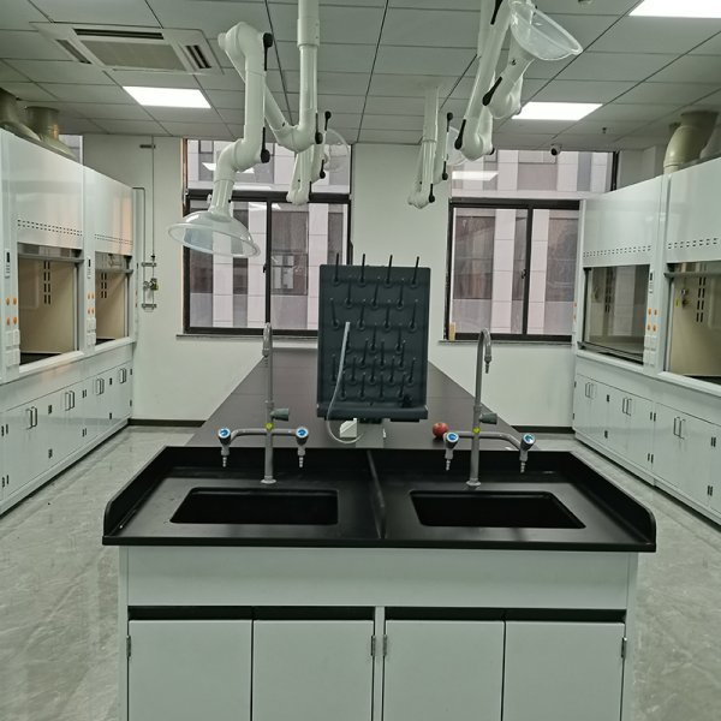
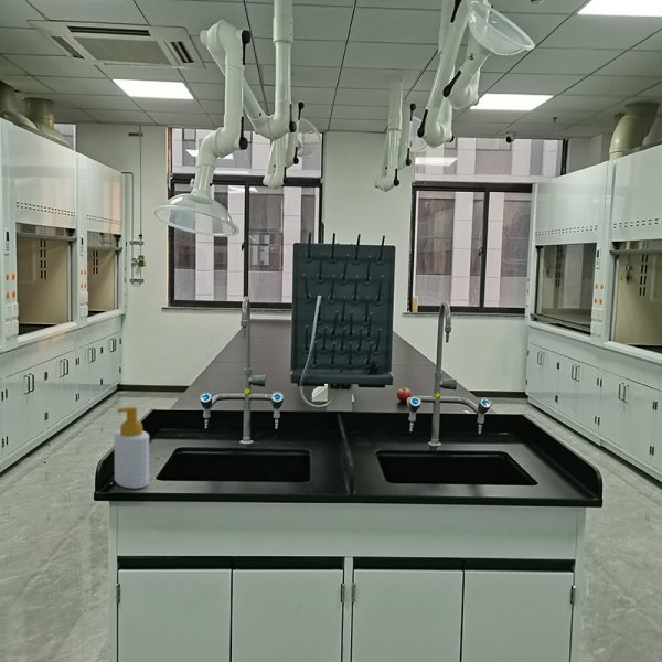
+ soap bottle [114,405,150,490]
